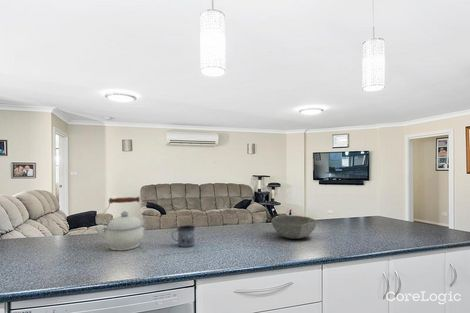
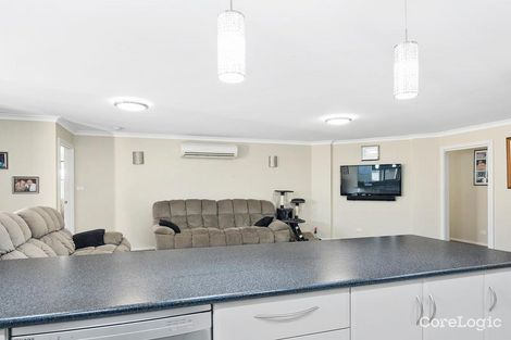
- bowl [271,215,317,240]
- mug [171,224,196,248]
- kettle [93,196,148,251]
